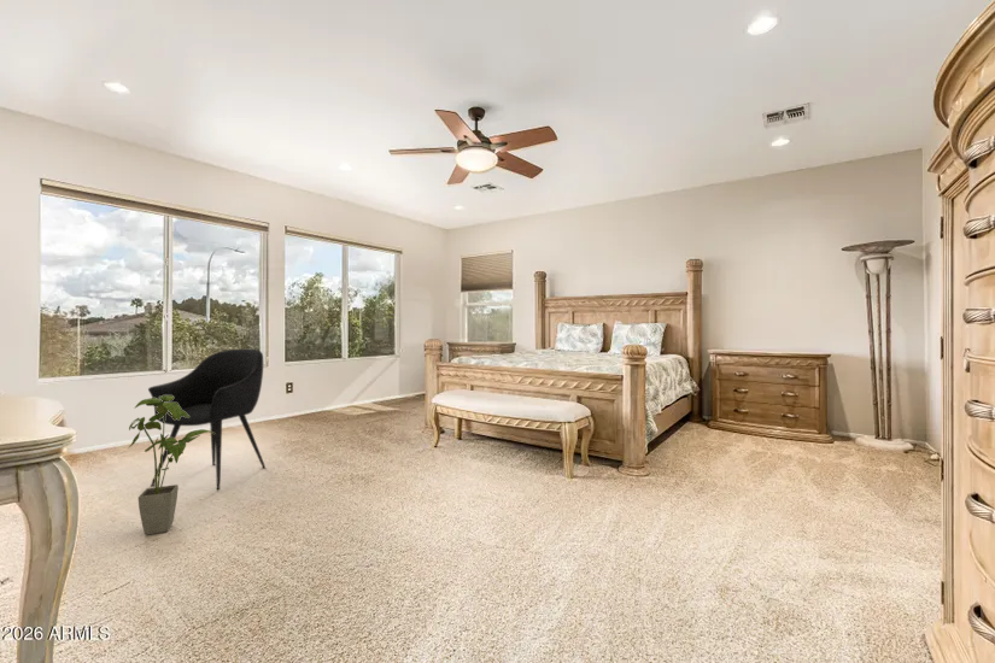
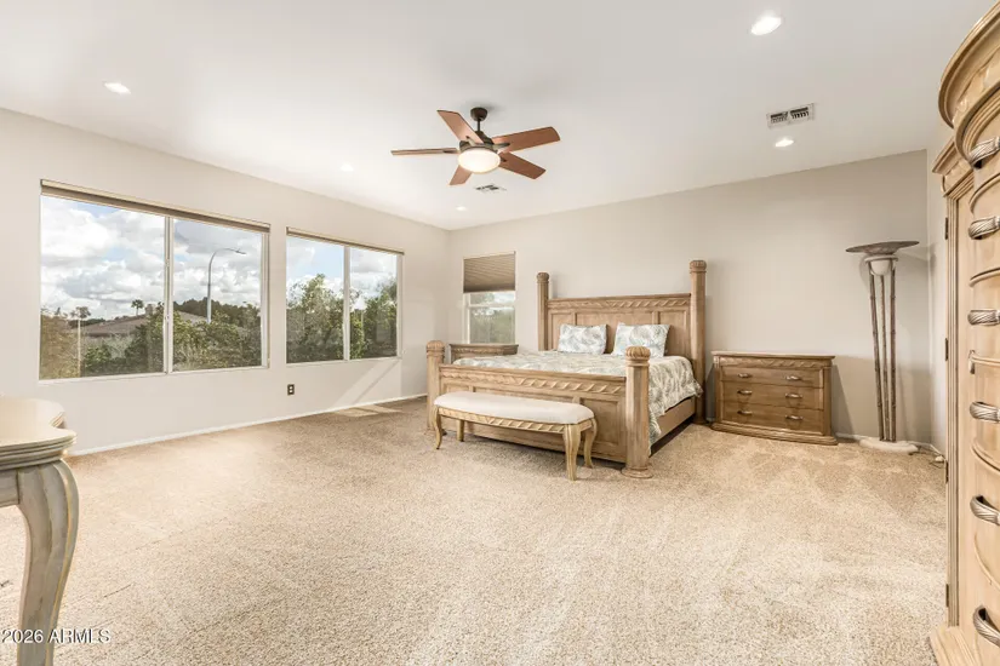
- house plant [127,395,215,536]
- armchair [147,347,267,492]
